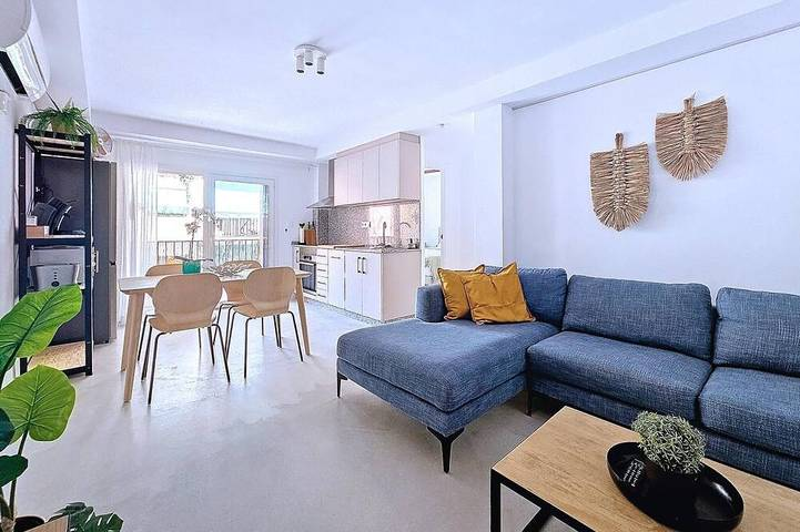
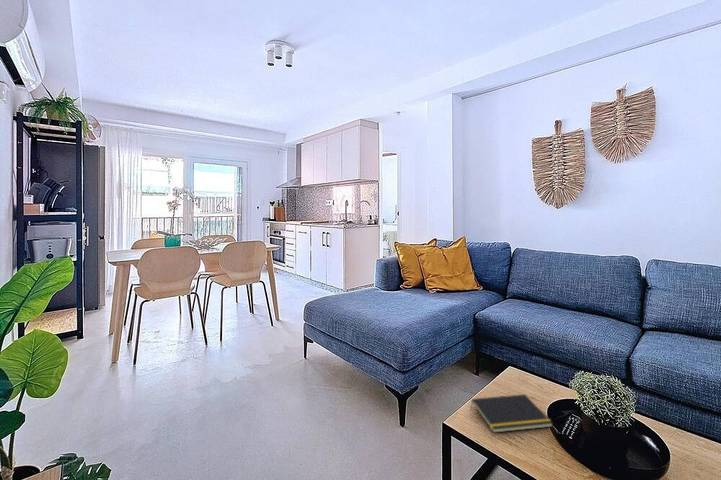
+ notepad [470,393,554,434]
